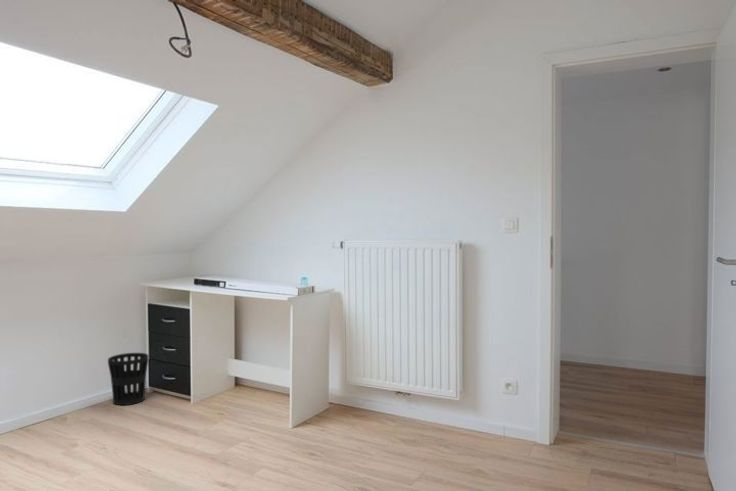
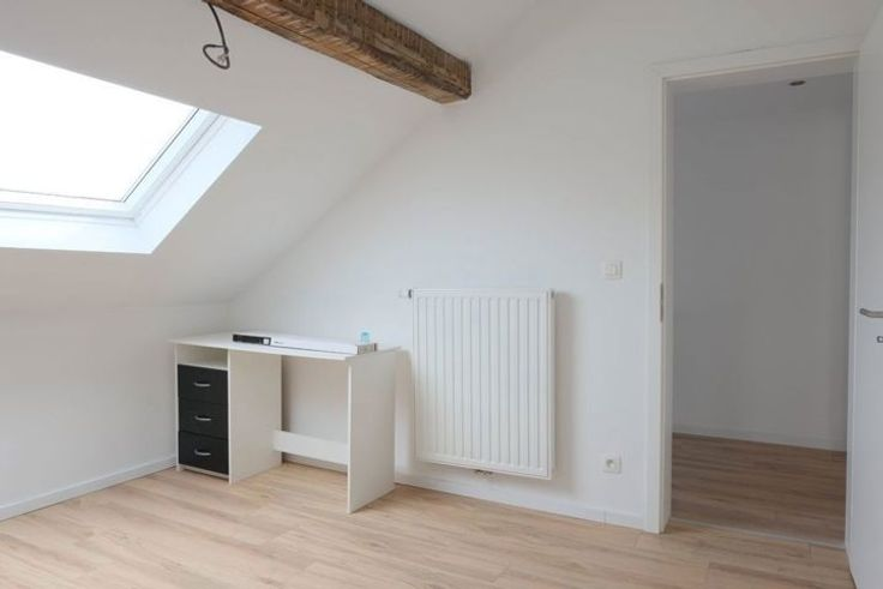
- wastebasket [107,352,149,406]
